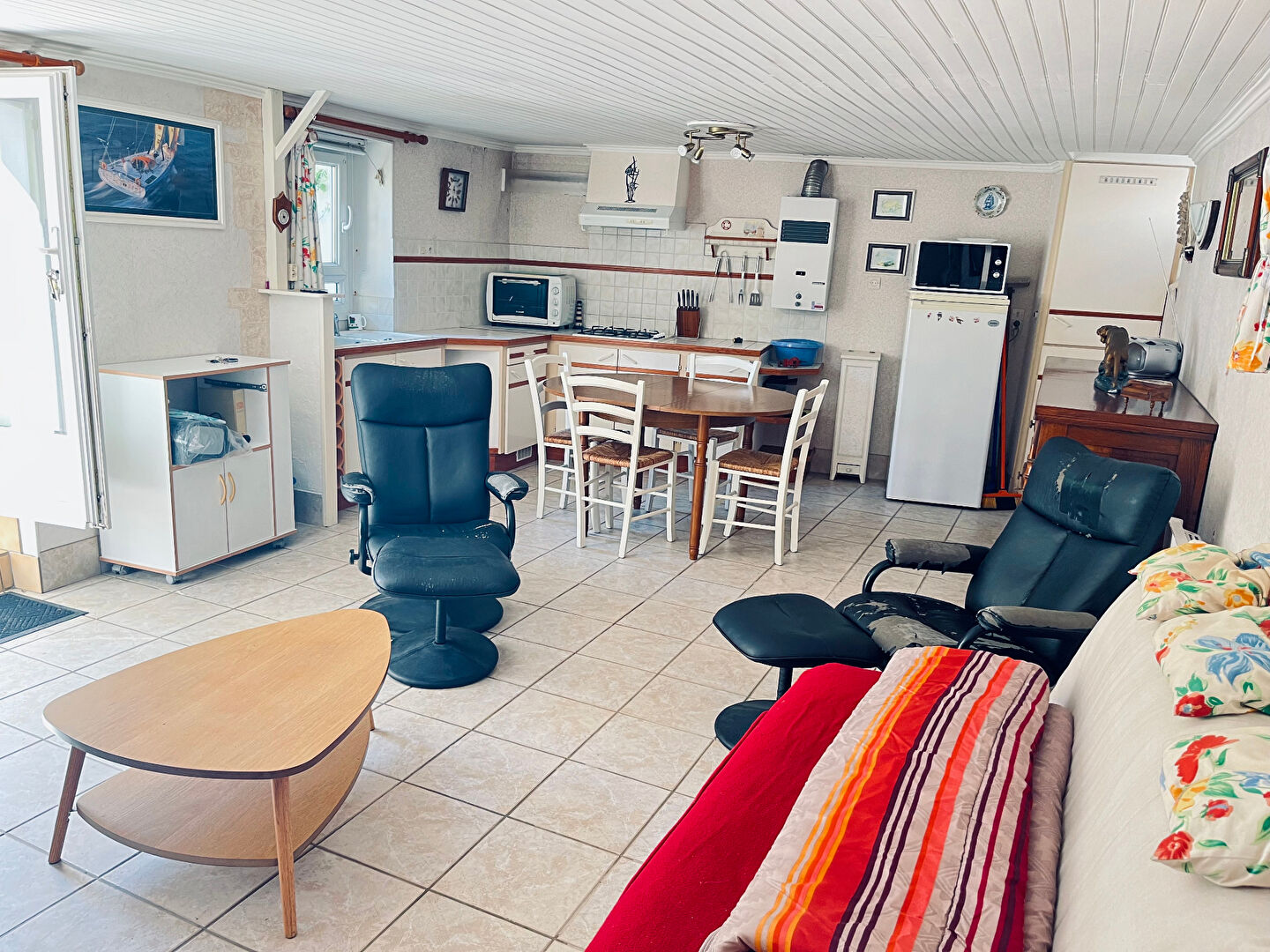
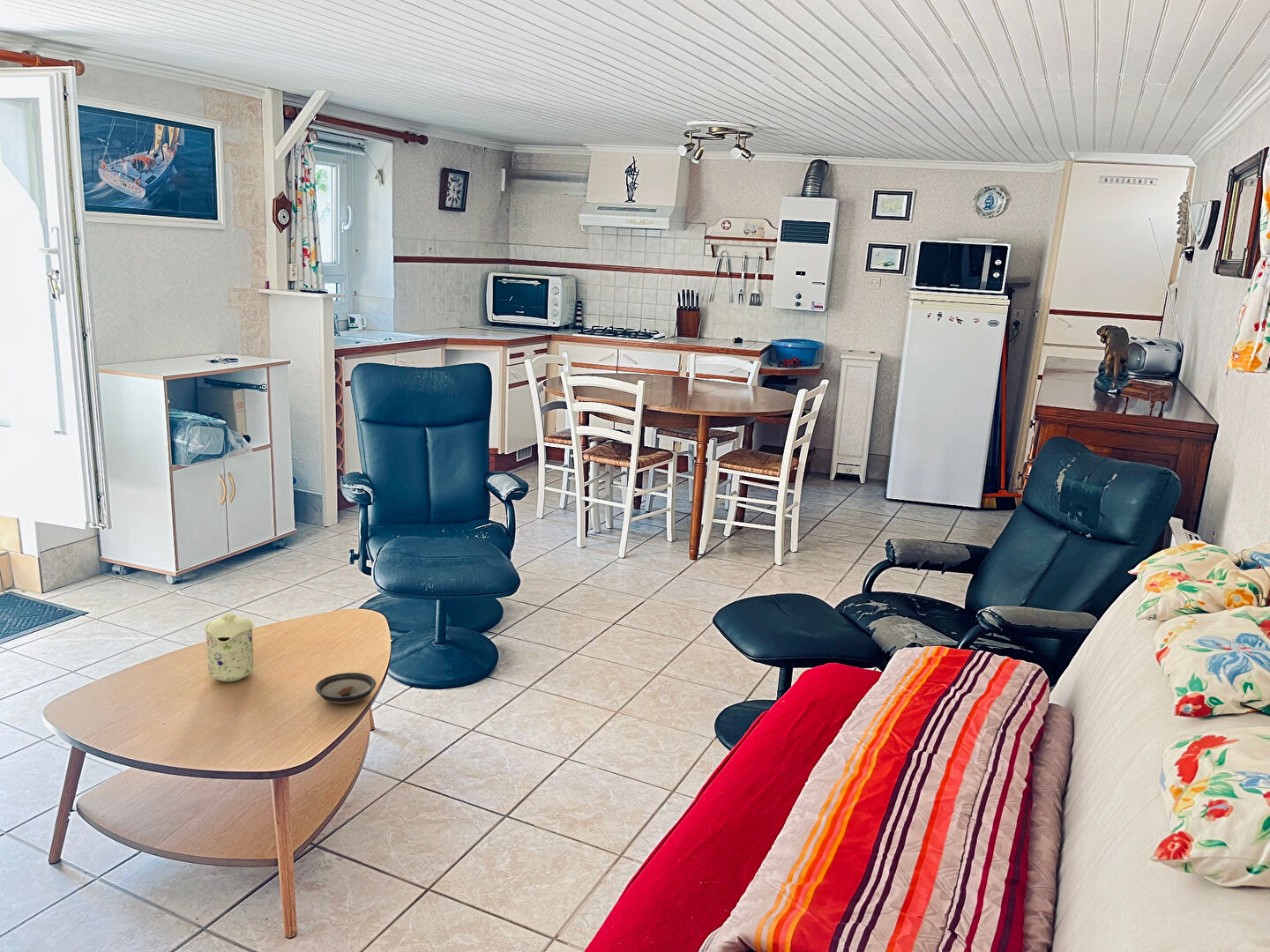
+ saucer [315,672,377,705]
+ mug [203,613,255,682]
